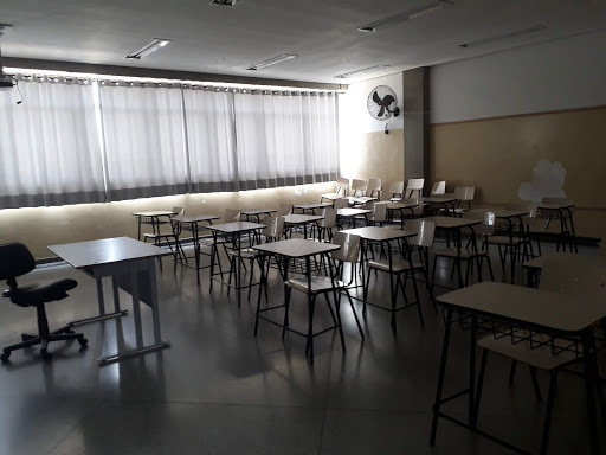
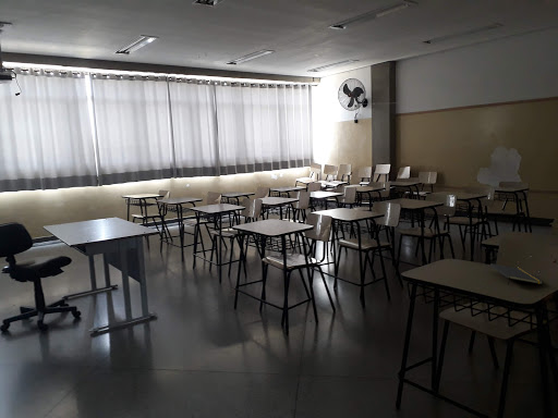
+ notepad [489,262,544,286]
